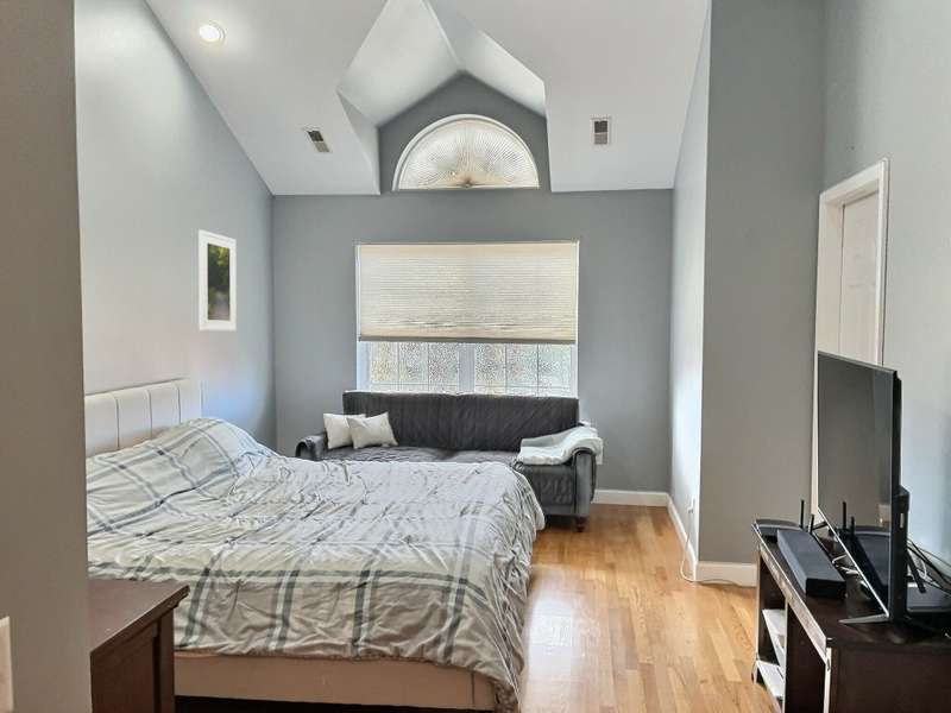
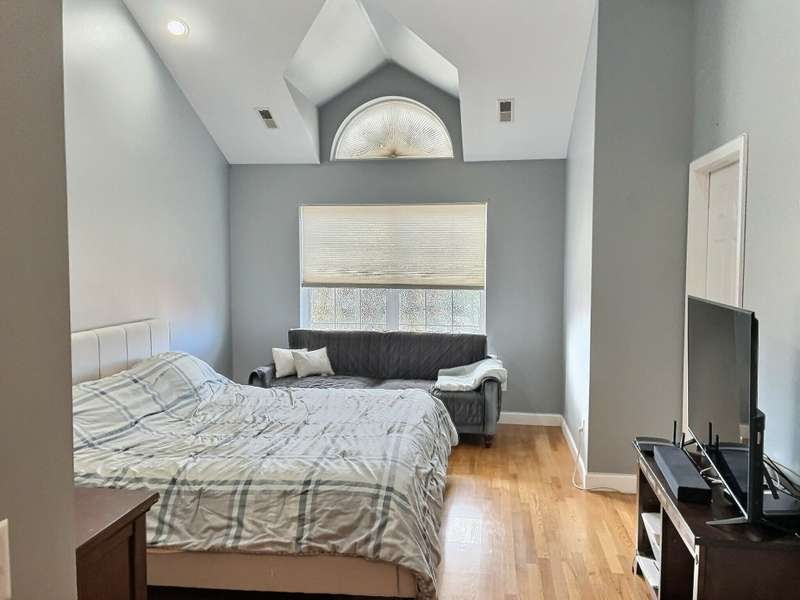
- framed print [197,229,238,333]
